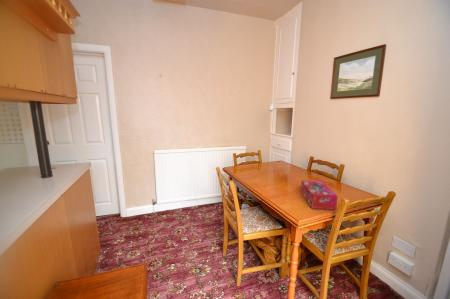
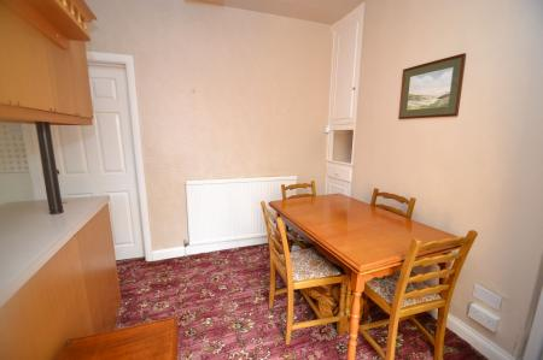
- tissue box [300,179,338,211]
